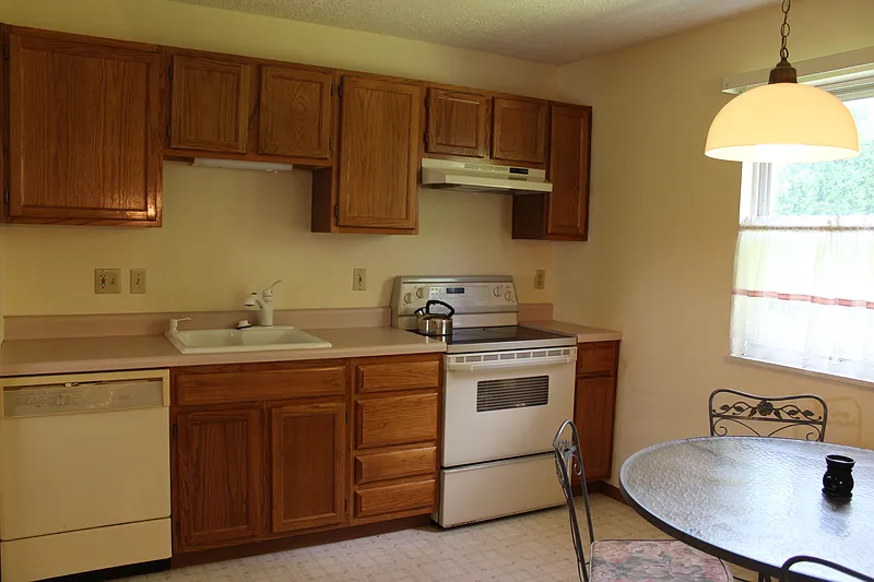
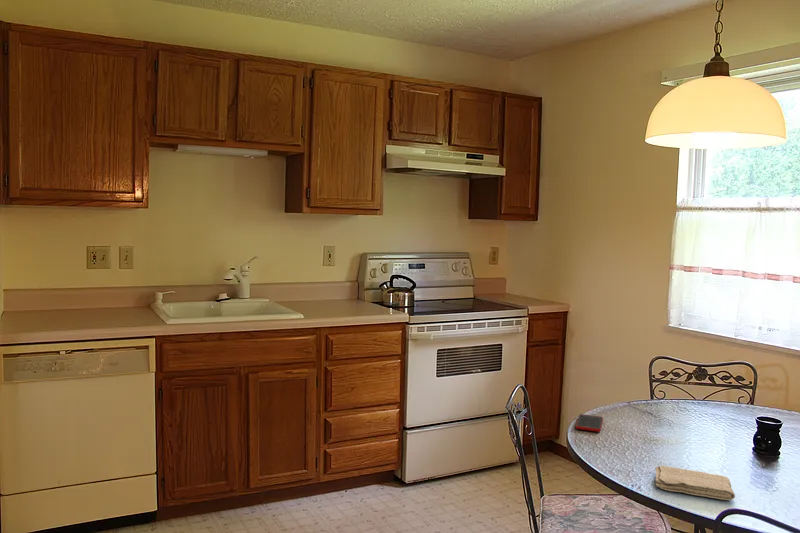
+ cell phone [574,413,604,433]
+ washcloth [654,465,736,501]
